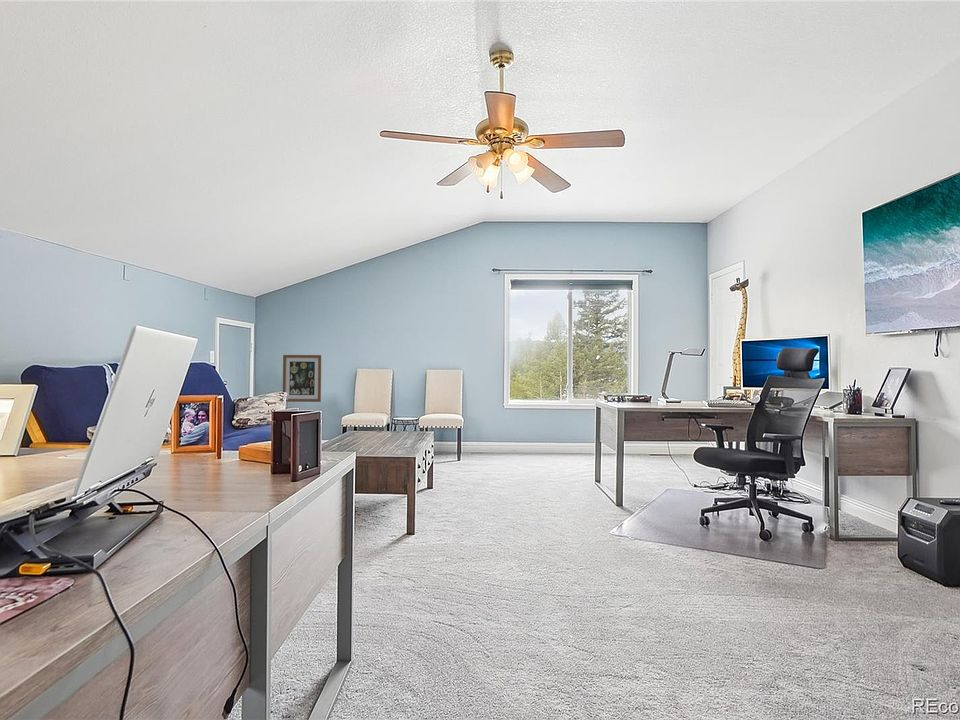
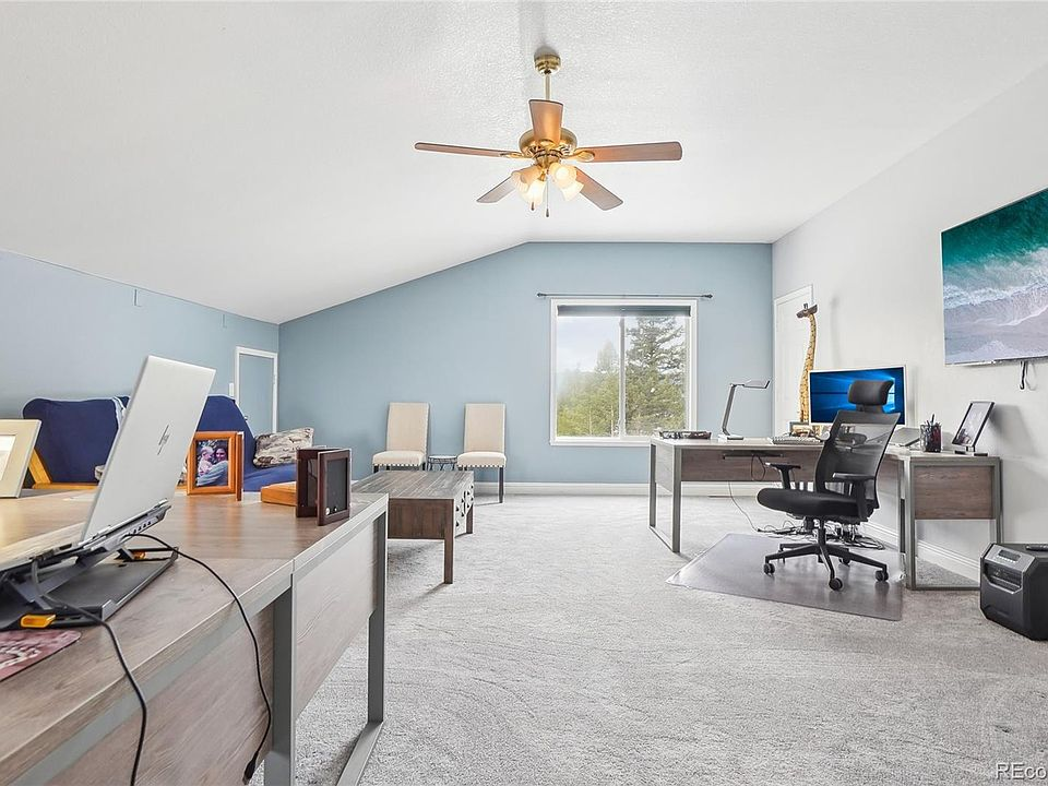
- wall art [282,354,322,403]
